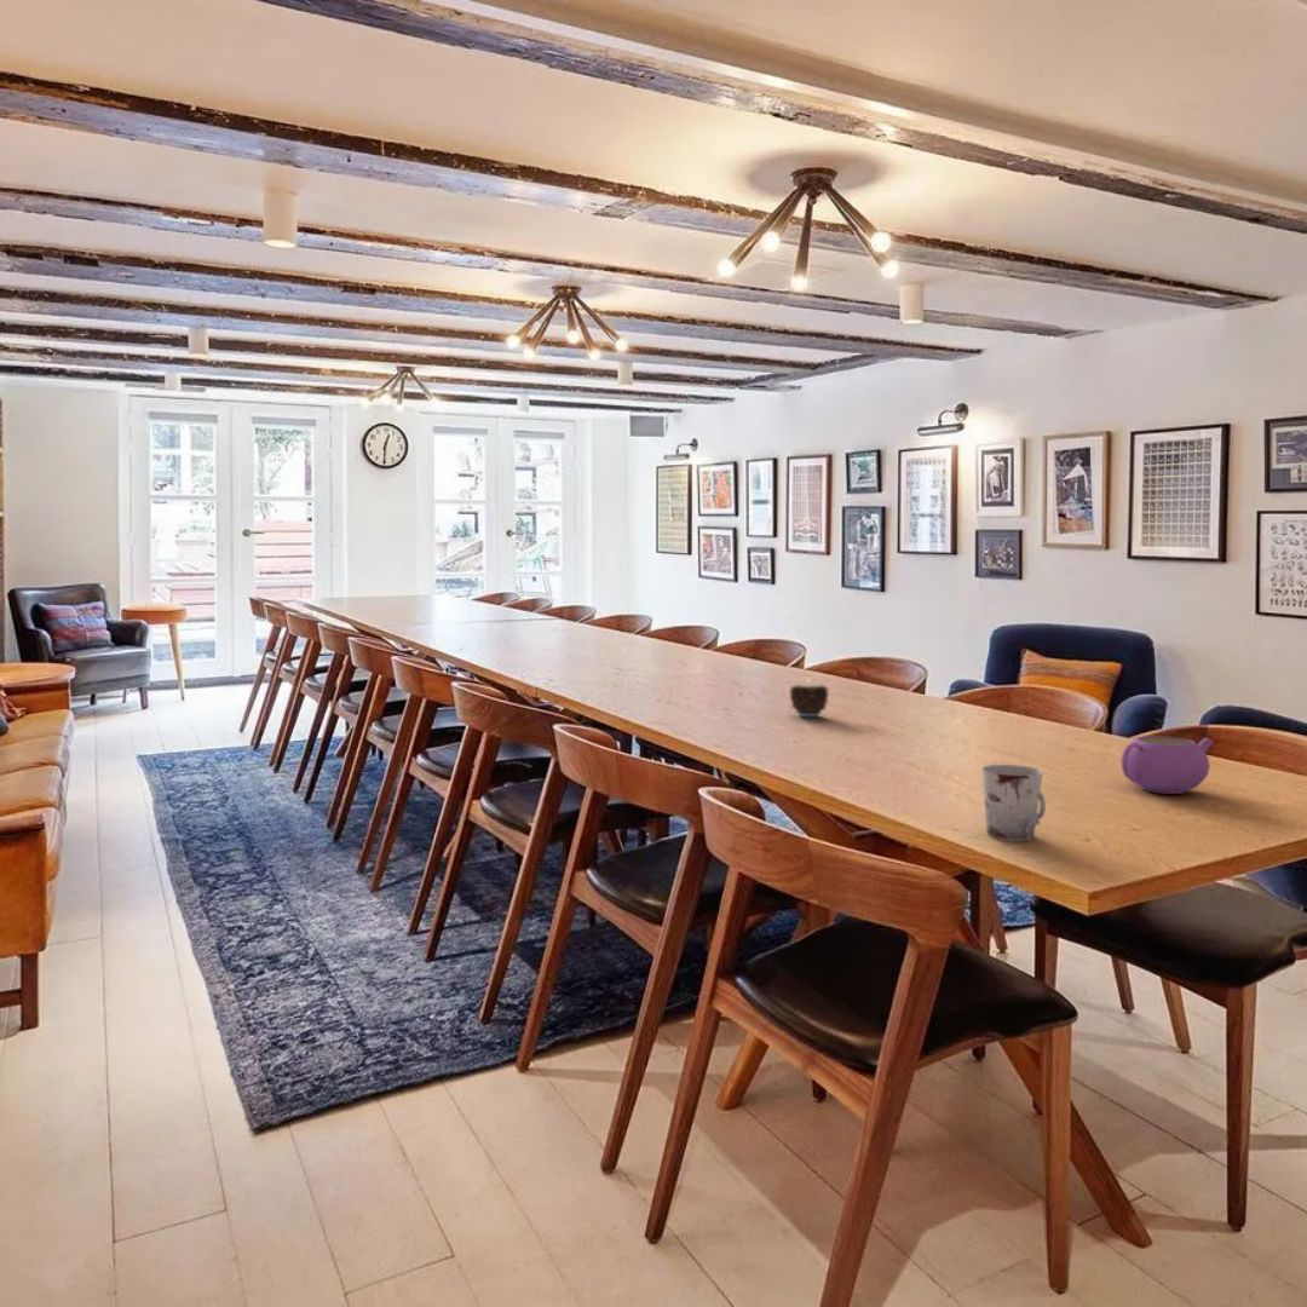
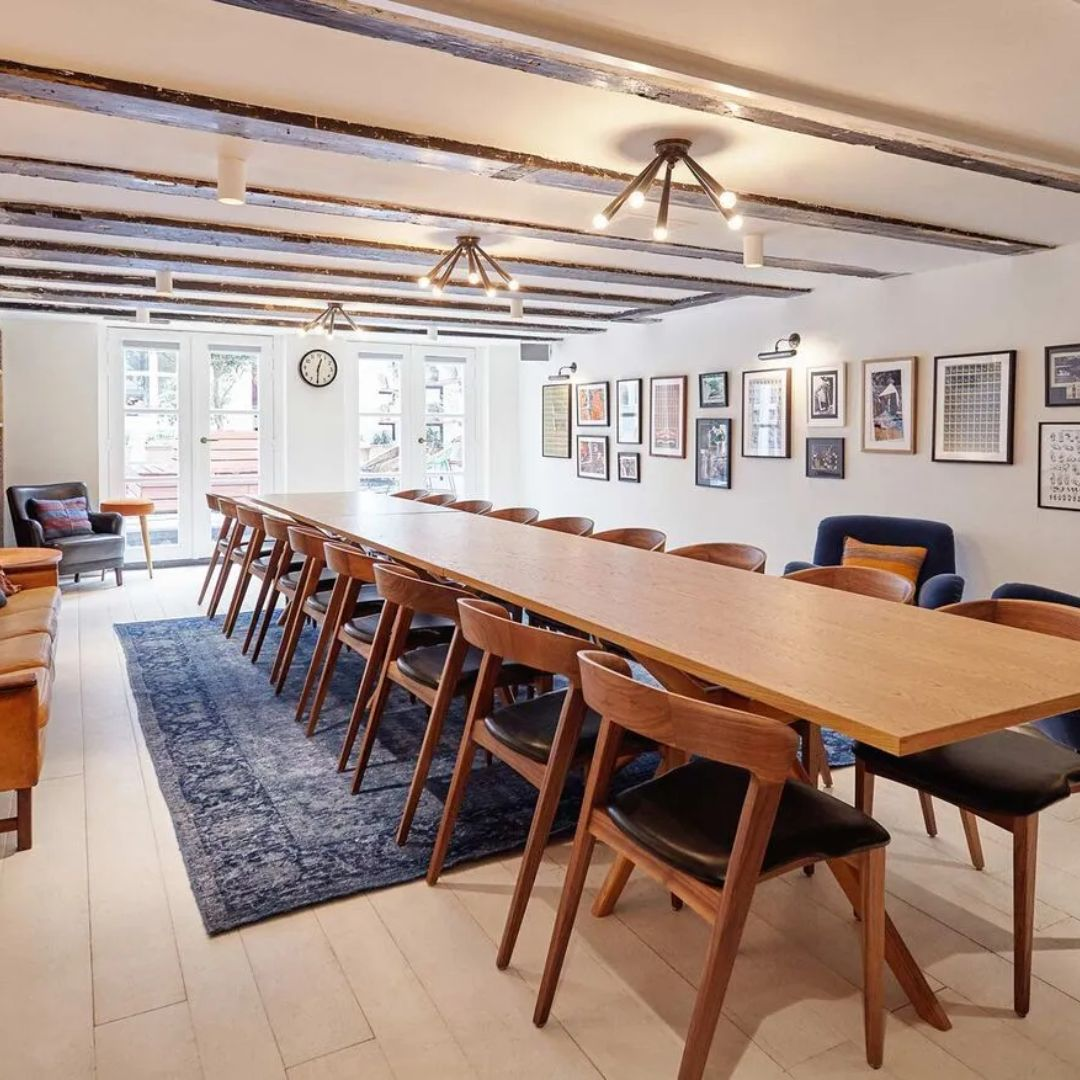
- candle [789,676,830,718]
- teapot [1119,735,1214,795]
- cup [980,764,1047,843]
